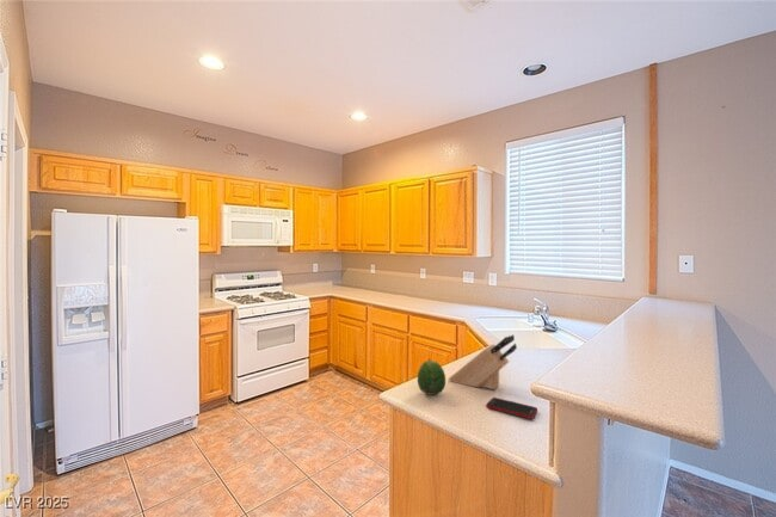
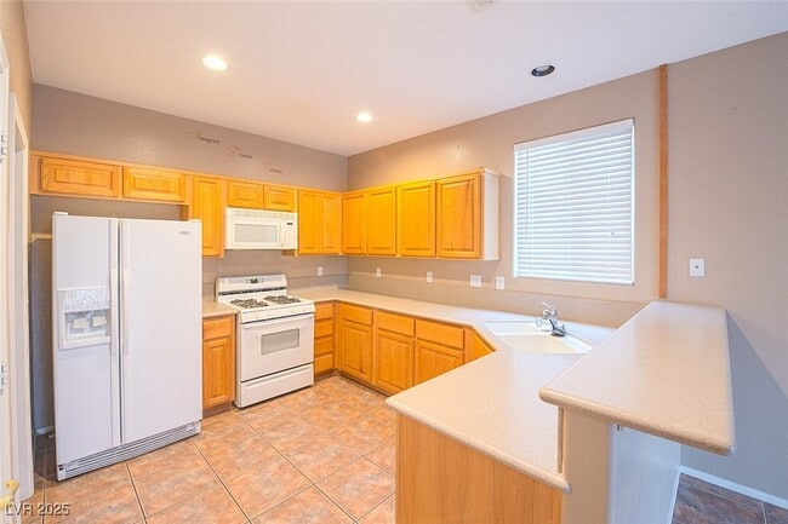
- cell phone [485,396,538,420]
- fruit [417,357,446,396]
- knife block [448,333,518,390]
